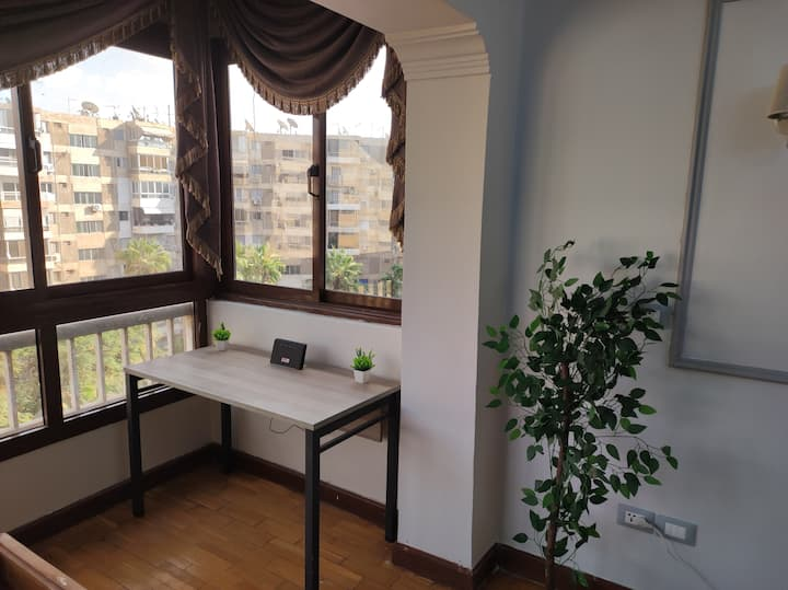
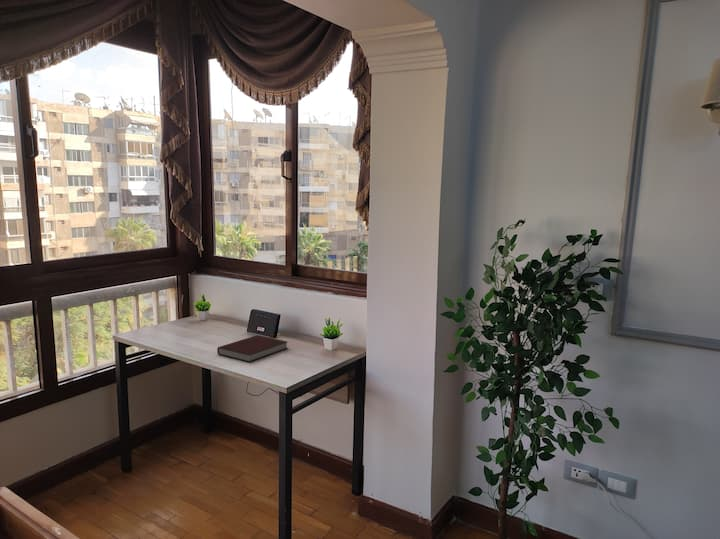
+ notebook [216,334,288,363]
